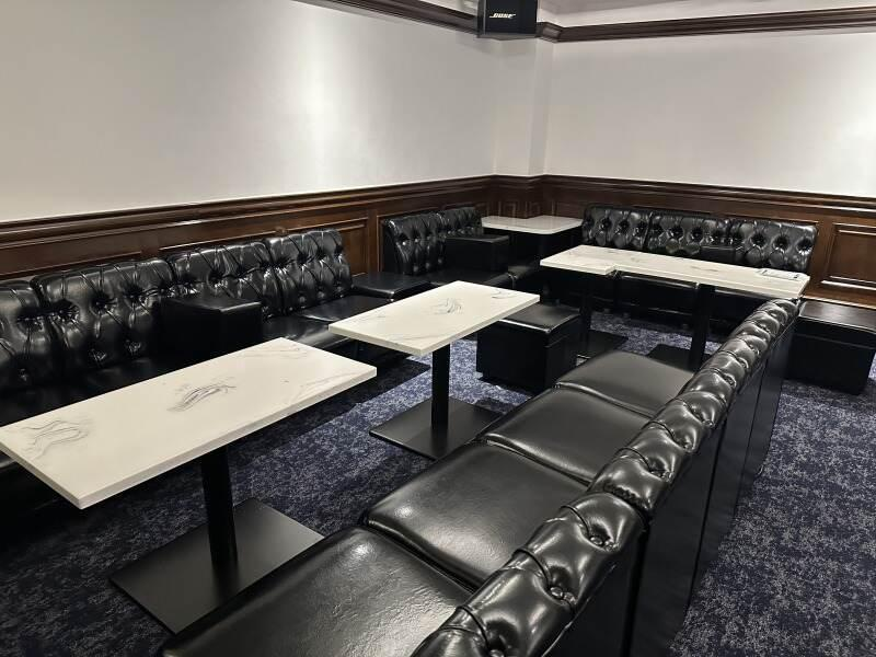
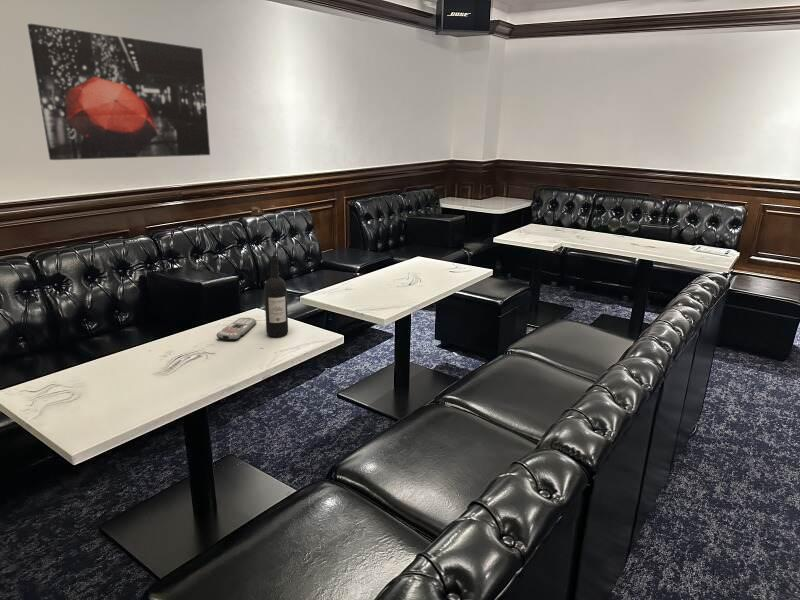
+ wall art [27,23,211,161]
+ remote control [215,317,257,341]
+ wine bottle [263,254,289,338]
